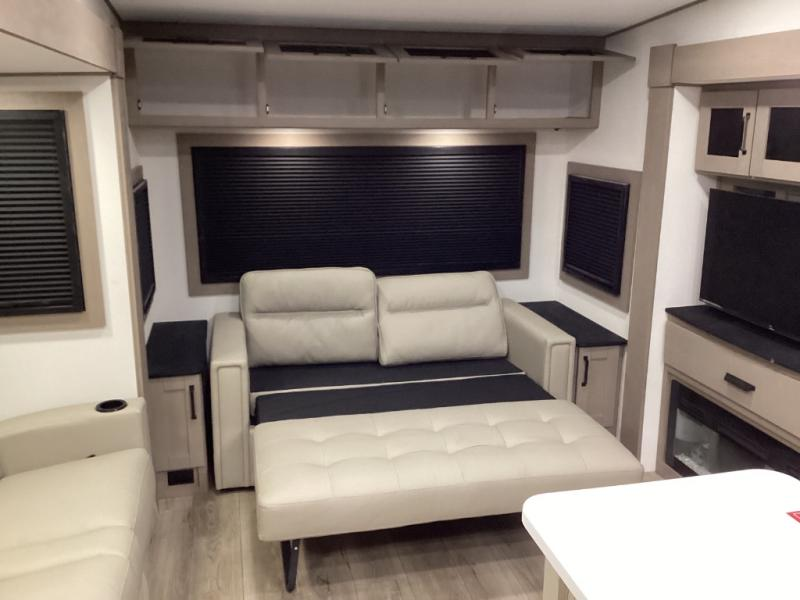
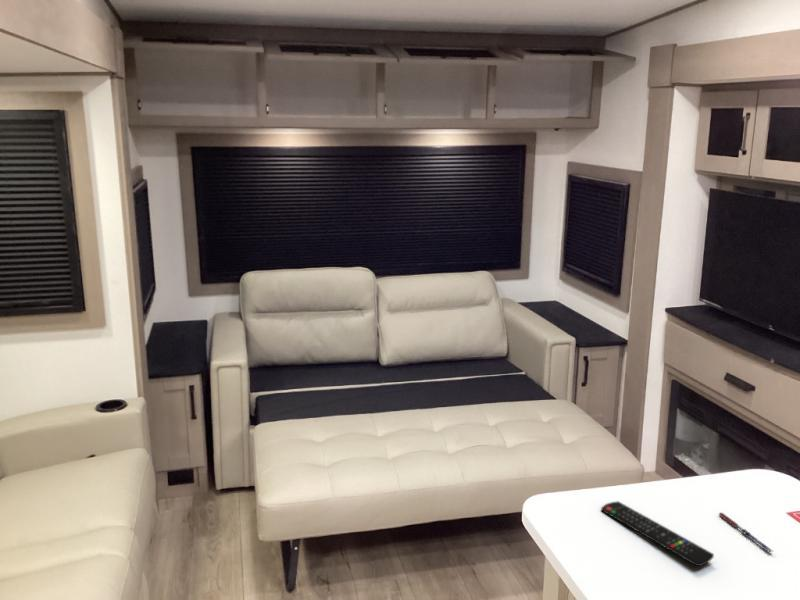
+ pen [718,511,774,553]
+ remote control [600,500,715,567]
